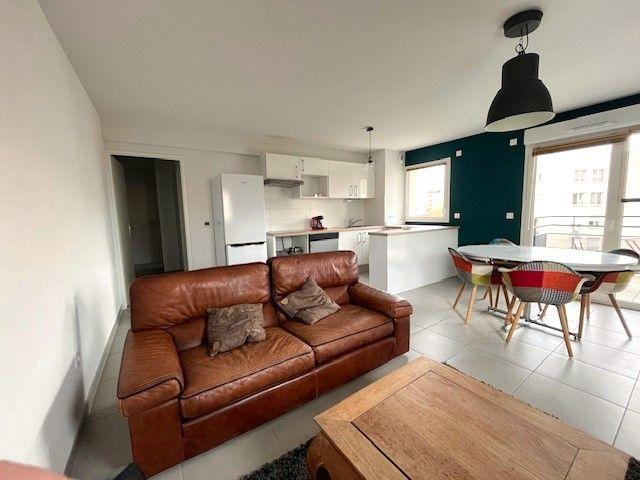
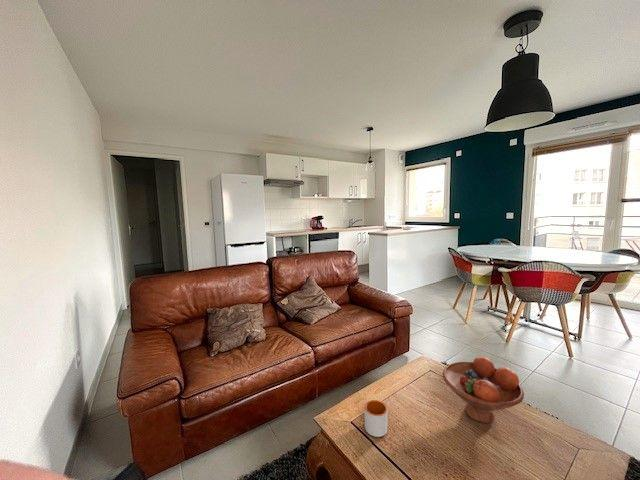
+ mug [364,399,388,438]
+ fruit bowl [442,356,525,424]
